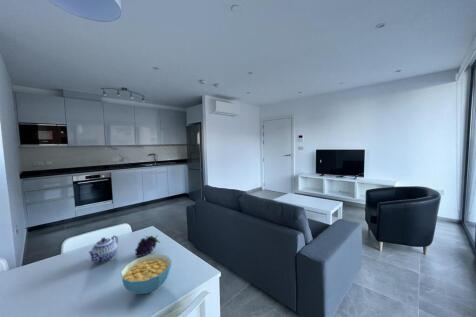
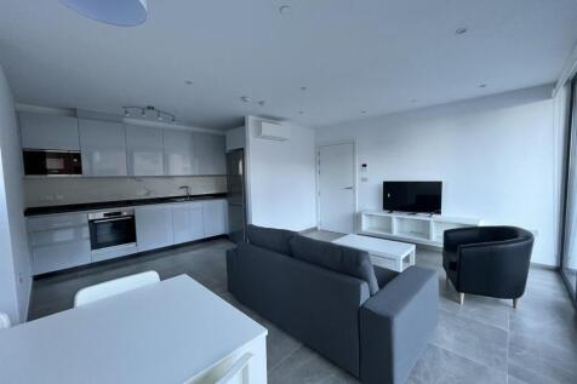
- fruit [134,234,161,258]
- cereal bowl [120,253,173,295]
- teapot [88,234,119,264]
